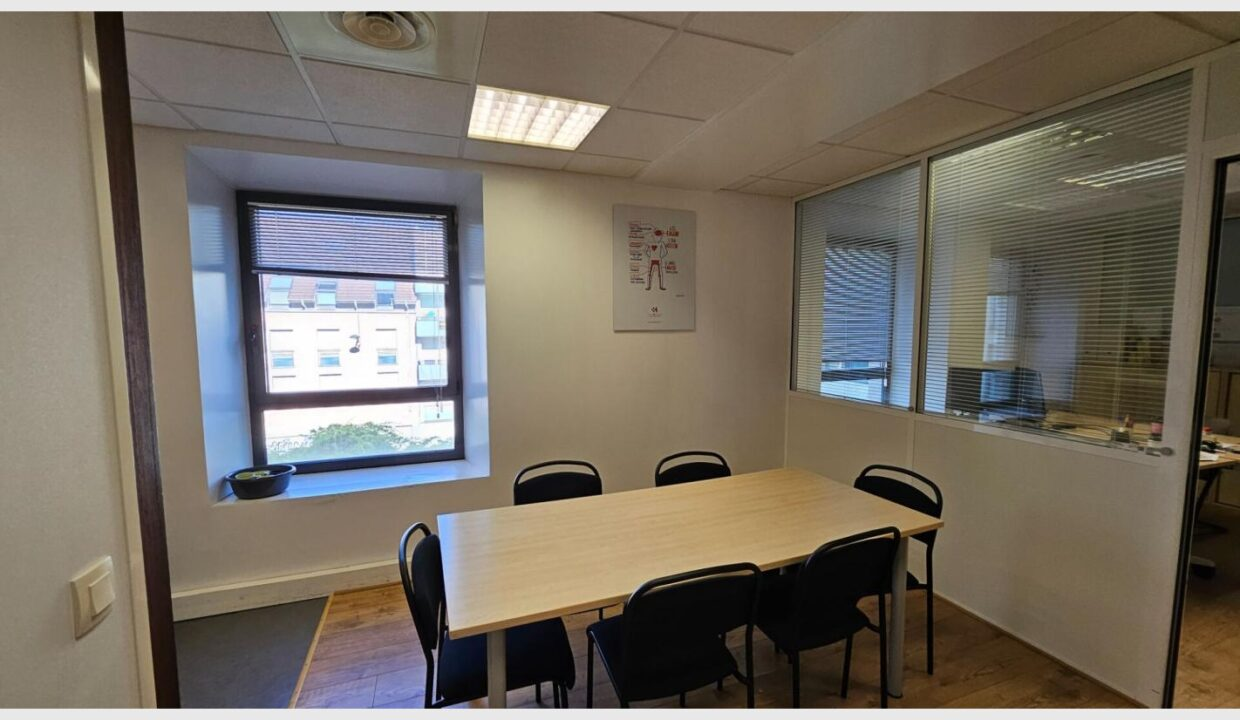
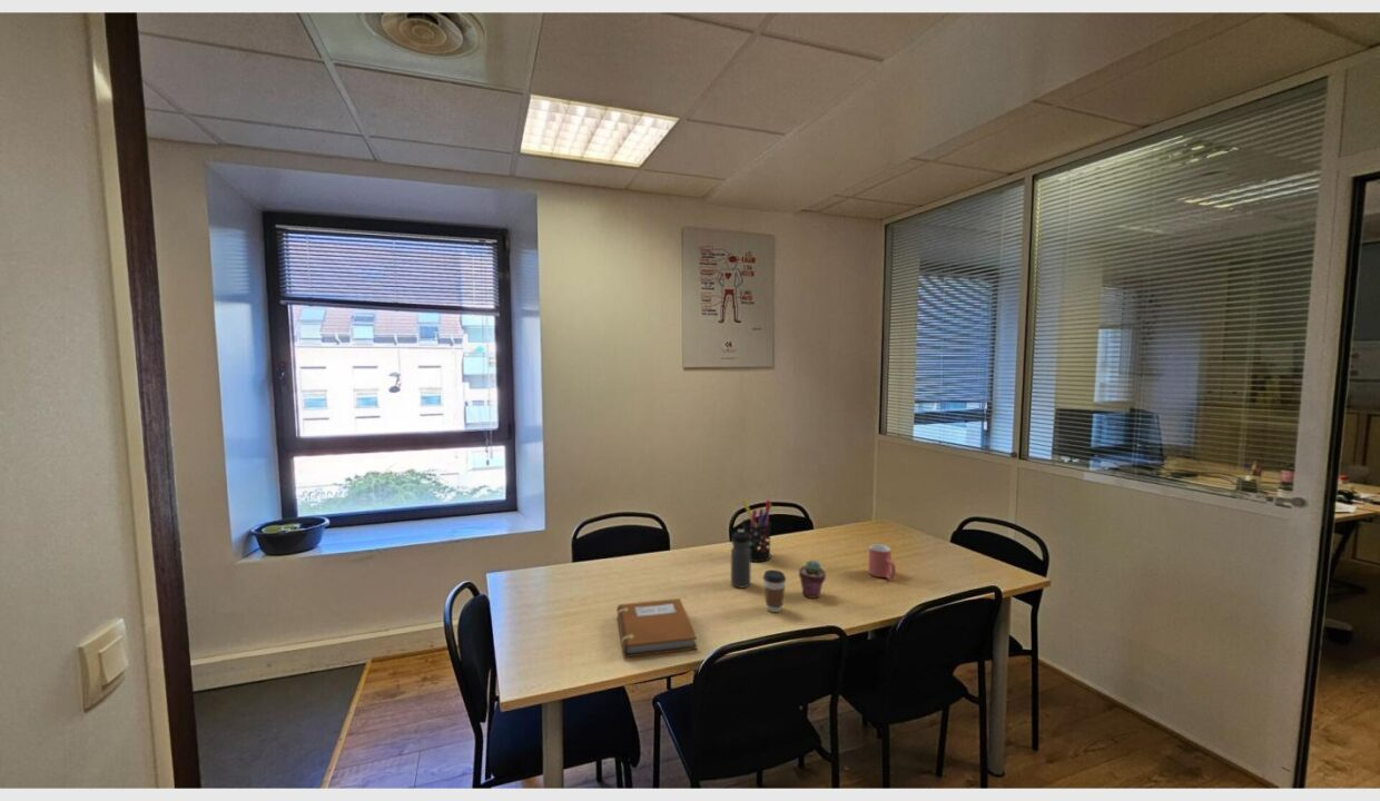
+ potted succulent [798,560,827,600]
+ pen holder [740,498,773,563]
+ water bottle [730,528,751,589]
+ notebook [615,597,698,659]
+ coffee cup [762,568,787,613]
+ mug [868,543,897,580]
